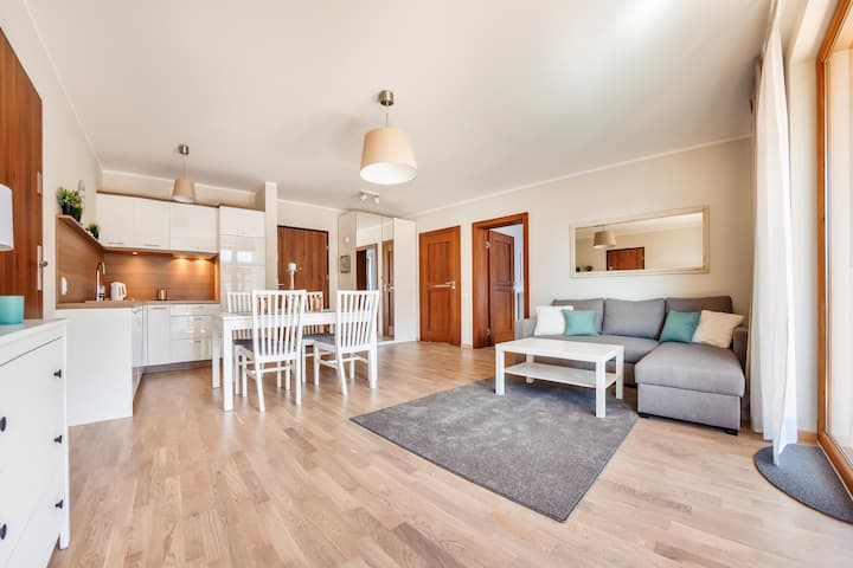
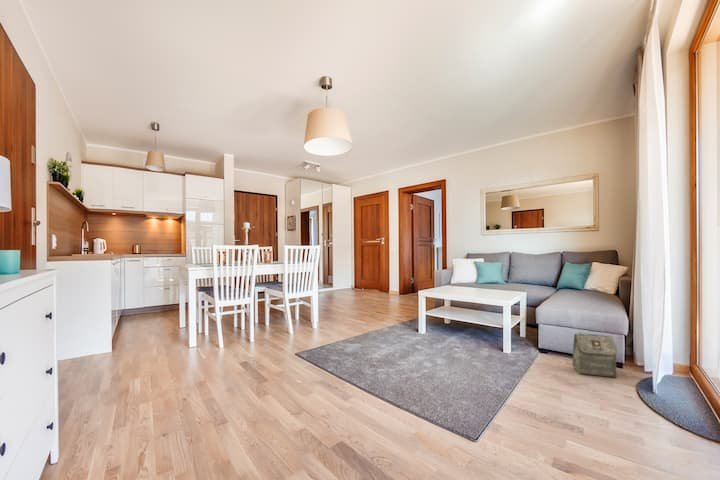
+ bag [572,331,618,378]
